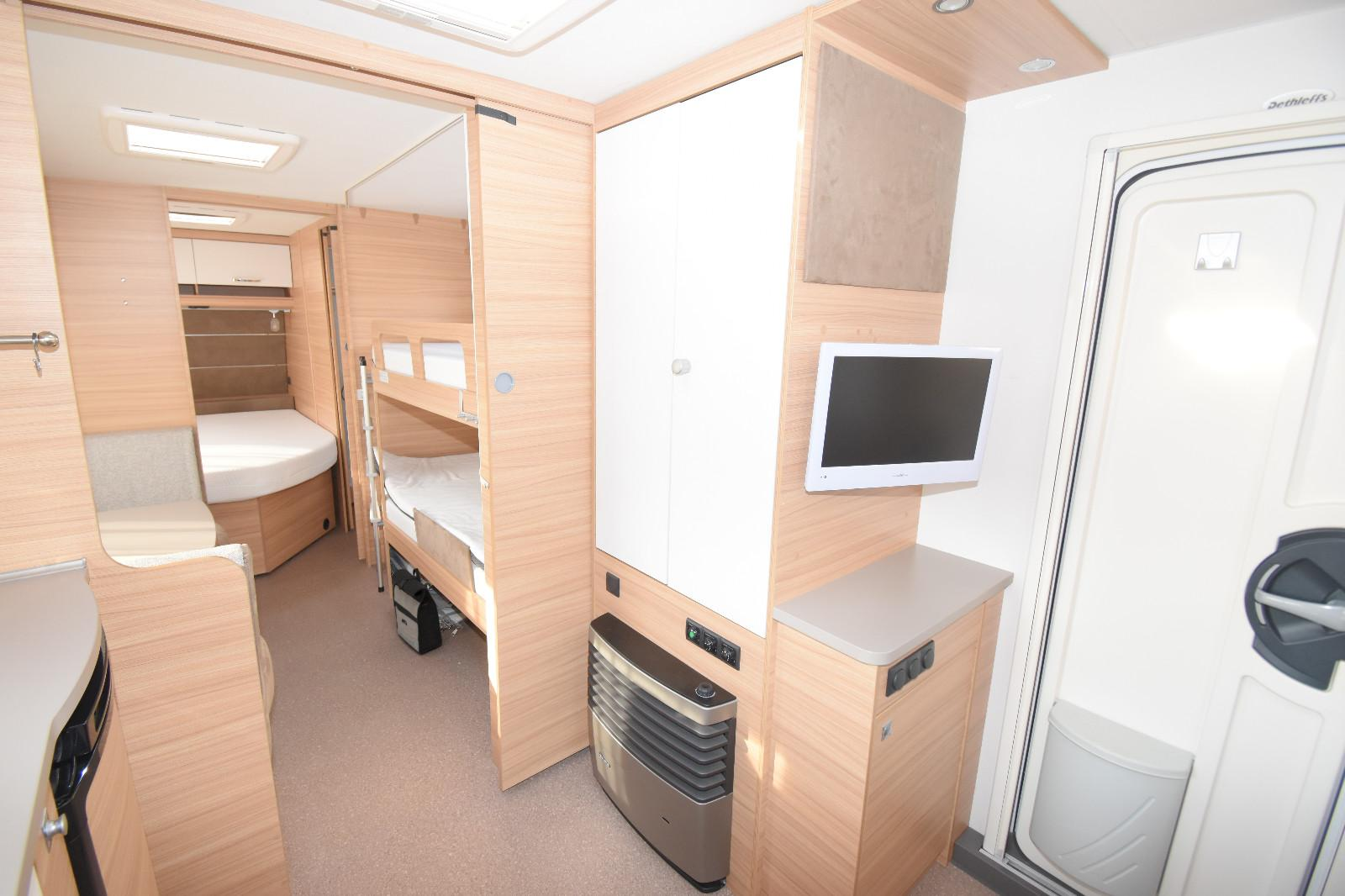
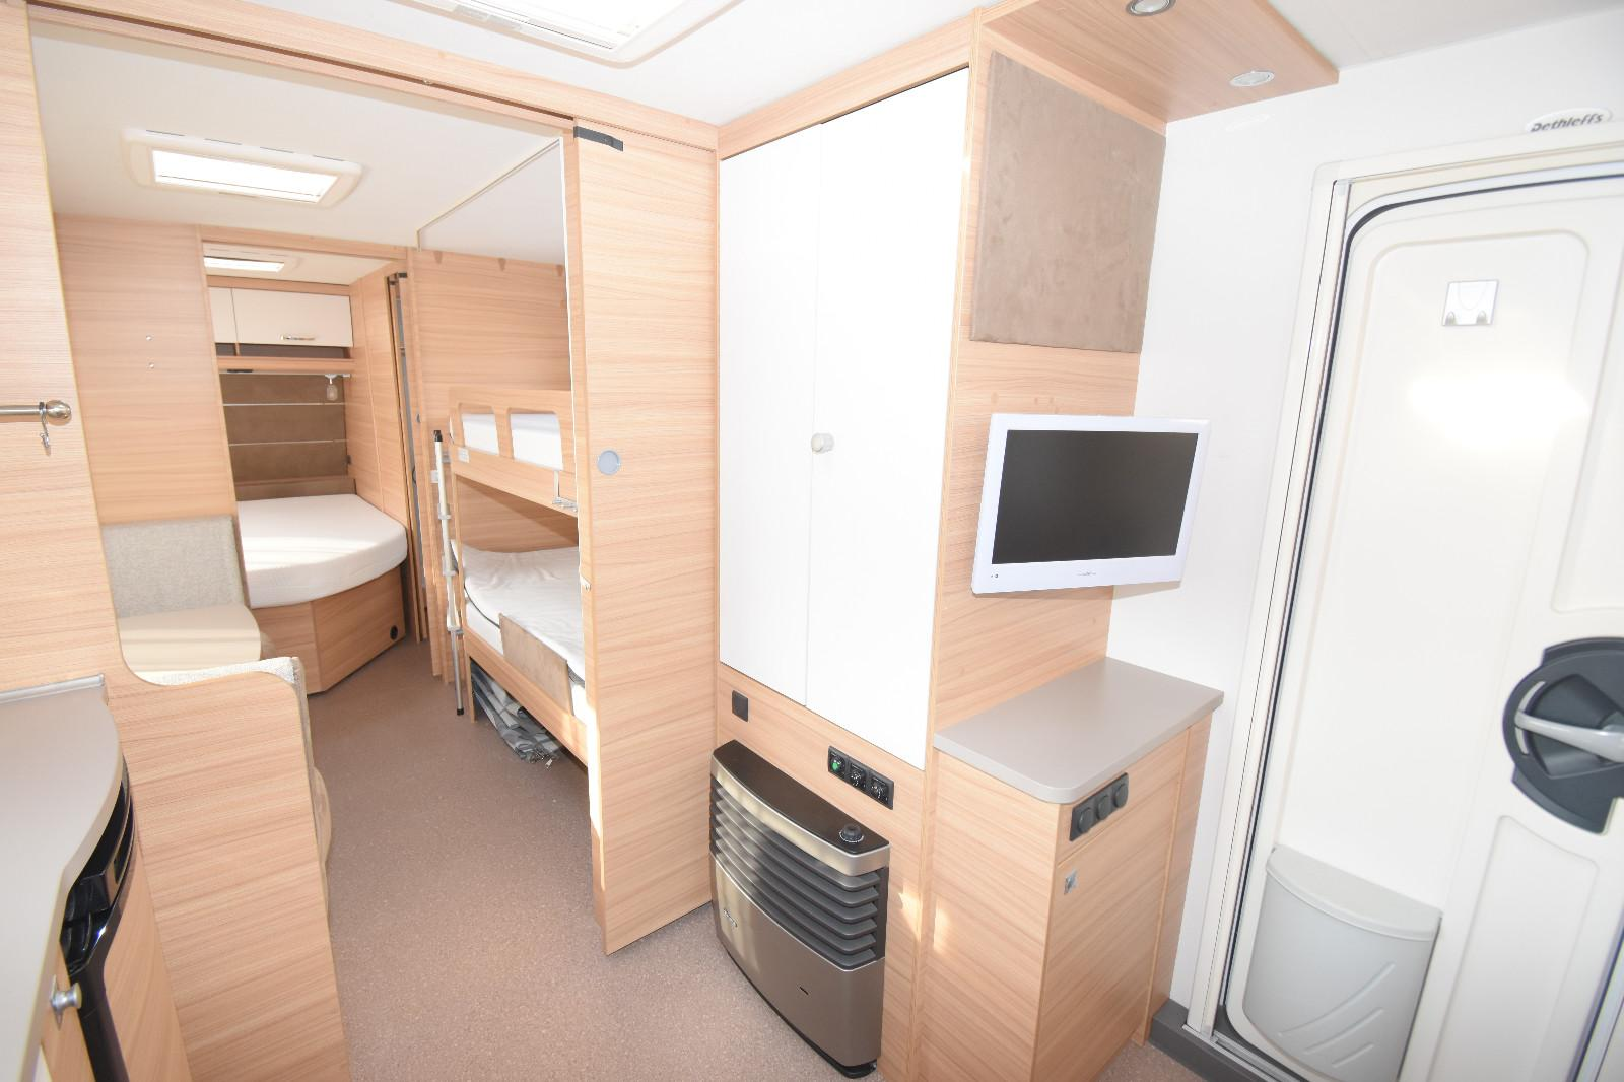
- backpack [391,567,443,655]
